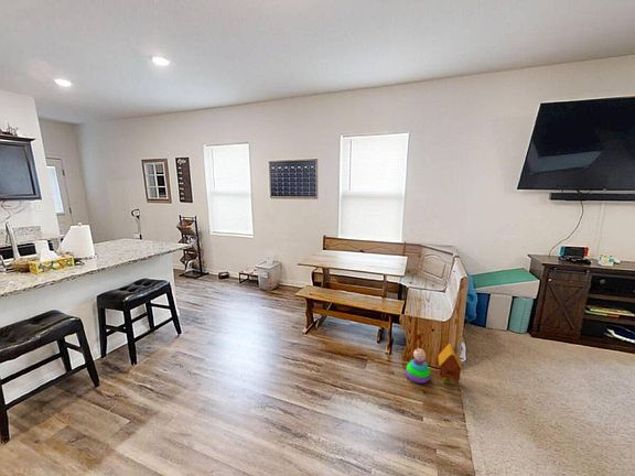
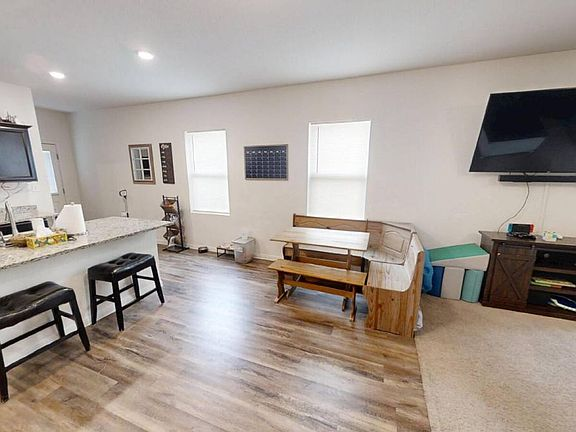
- stacking toy [405,347,431,385]
- toy house [438,343,463,386]
